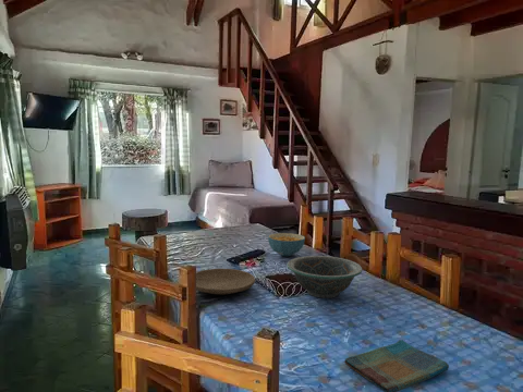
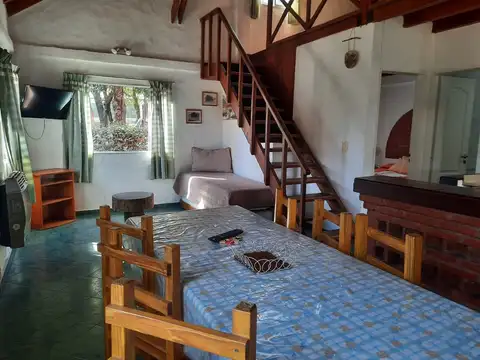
- cereal bowl [267,232,306,257]
- plate [195,268,256,296]
- decorative bowl [285,255,363,299]
- dish towel [343,339,450,392]
